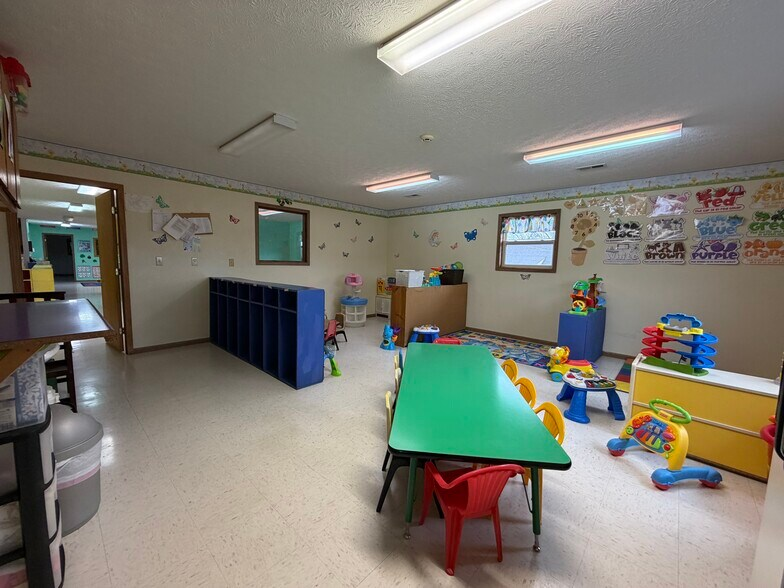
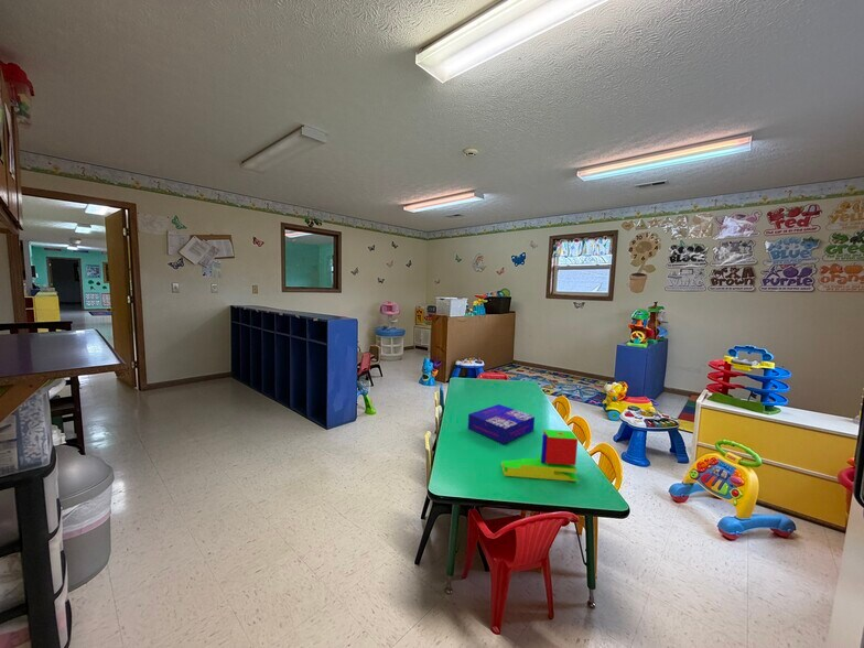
+ toy blocks [500,429,580,483]
+ board game [467,403,536,445]
